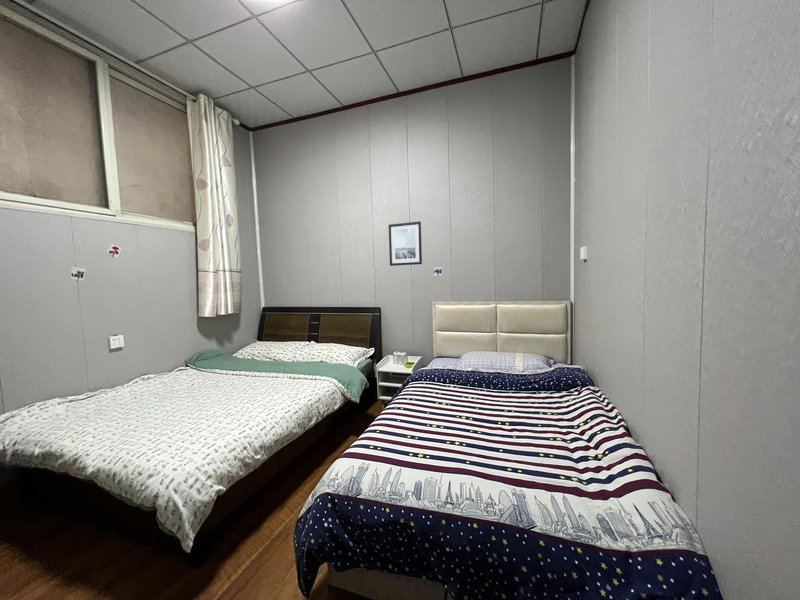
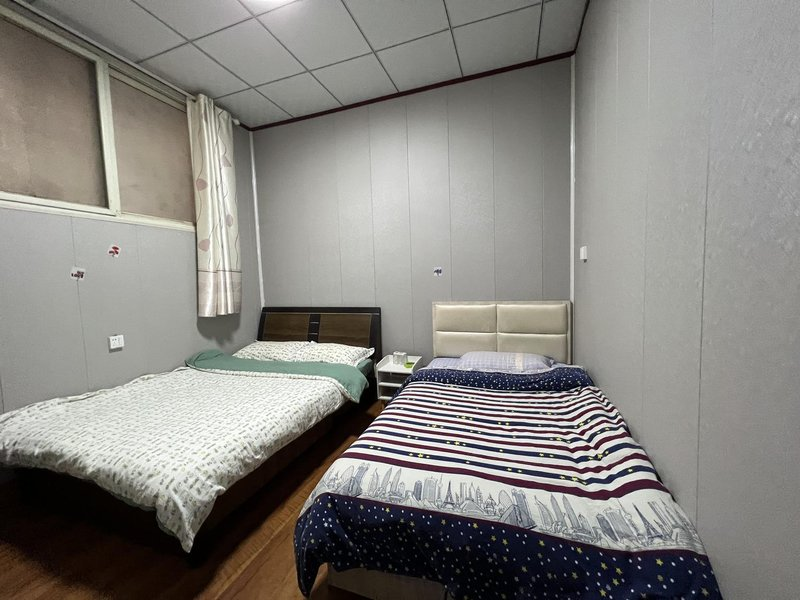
- wall art [388,220,423,267]
